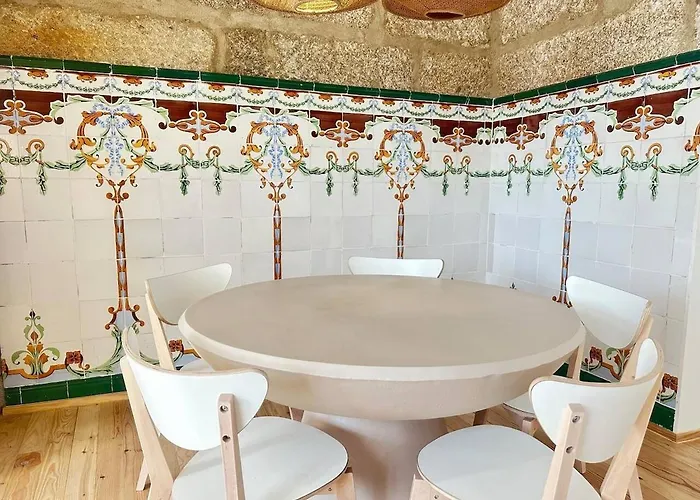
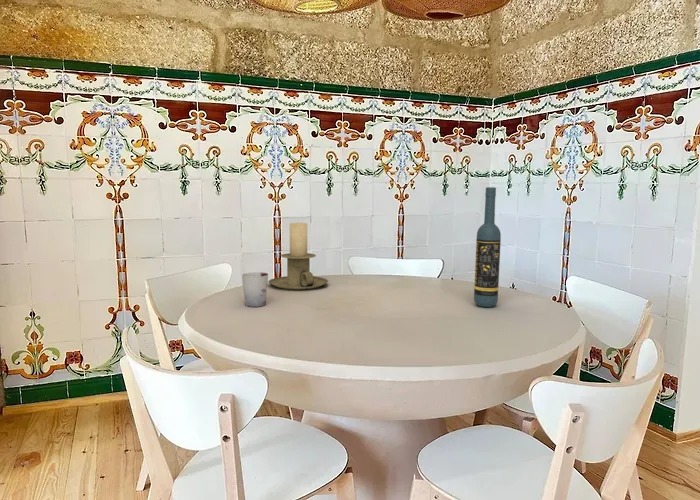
+ candle holder [268,222,329,291]
+ cup [241,271,269,308]
+ wine bottle [473,186,502,308]
